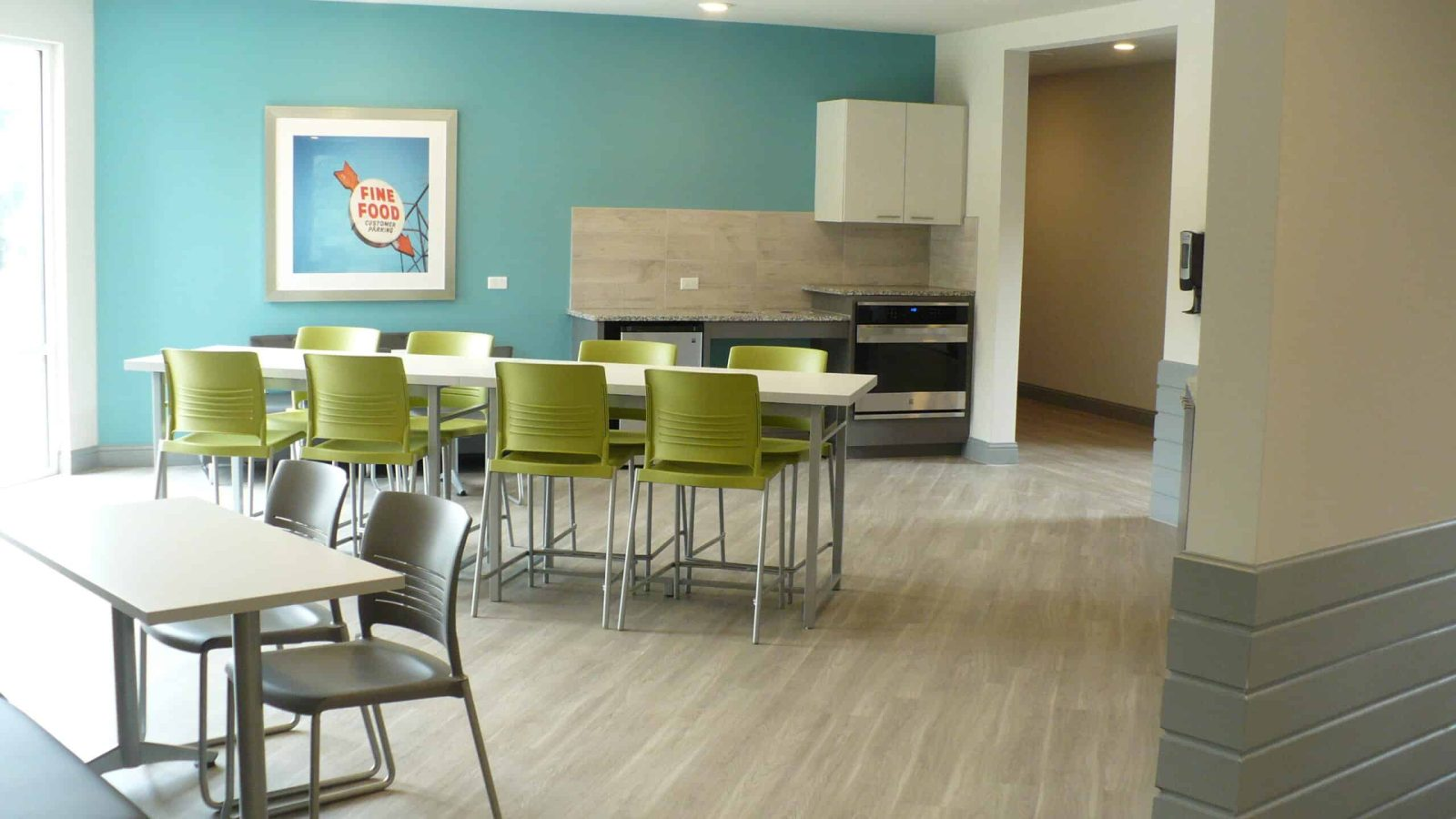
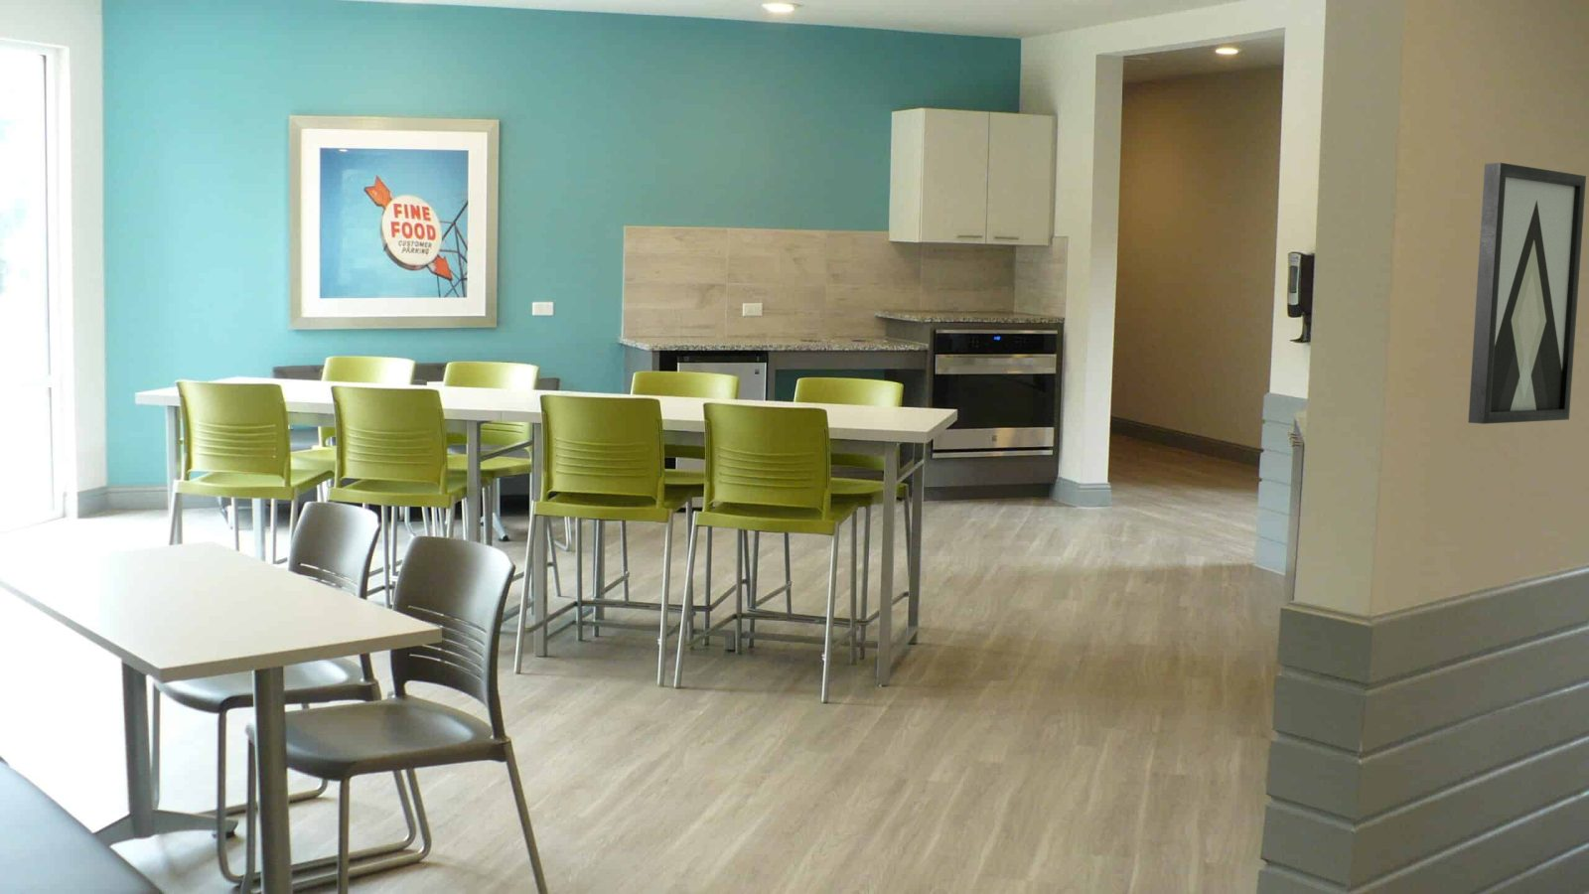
+ wall art [1467,162,1587,425]
